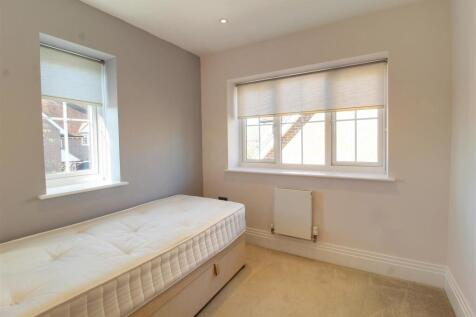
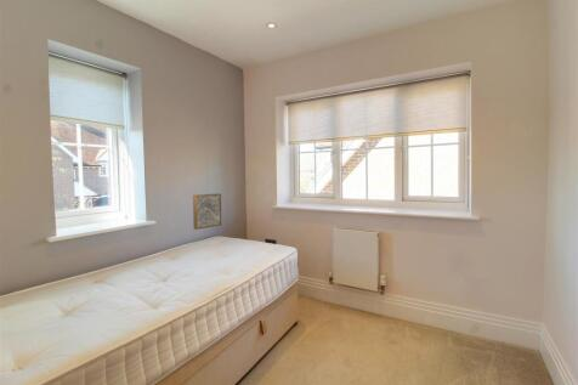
+ wall art [192,193,222,231]
